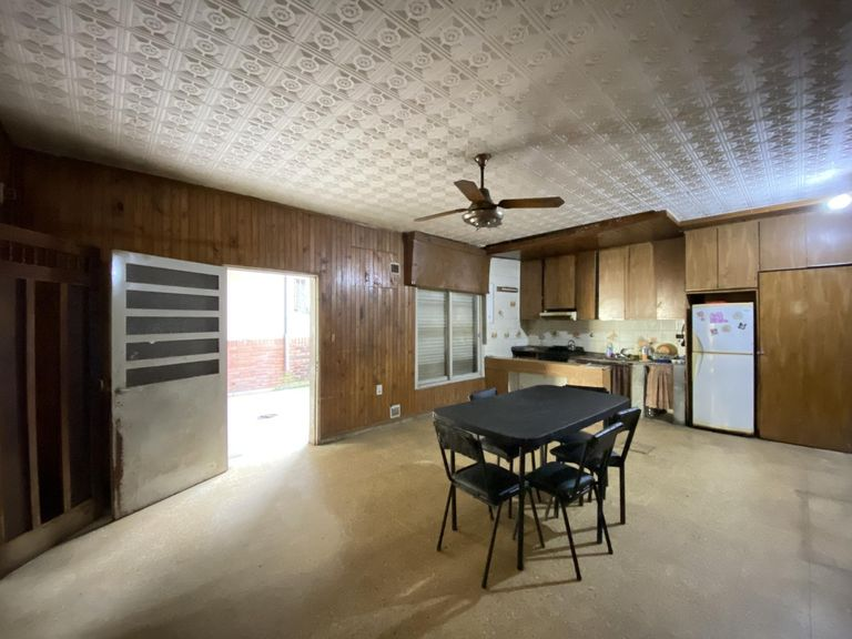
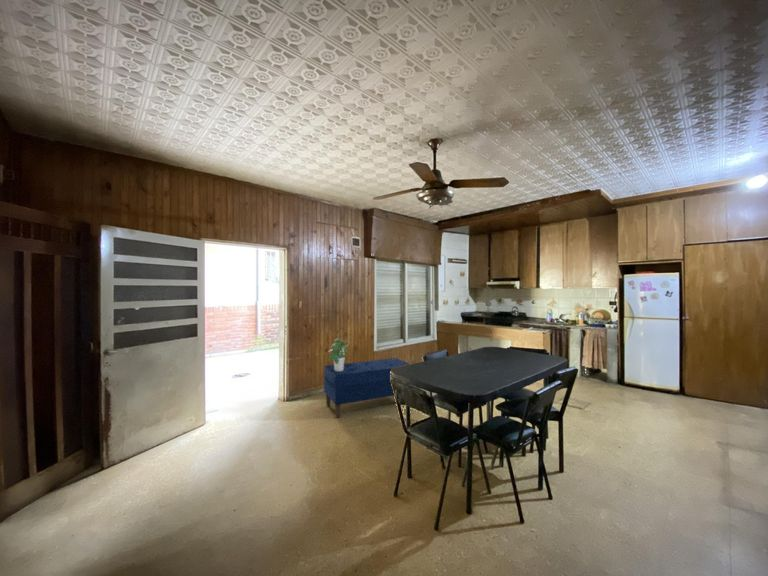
+ bench [323,357,410,419]
+ potted plant [327,338,351,371]
